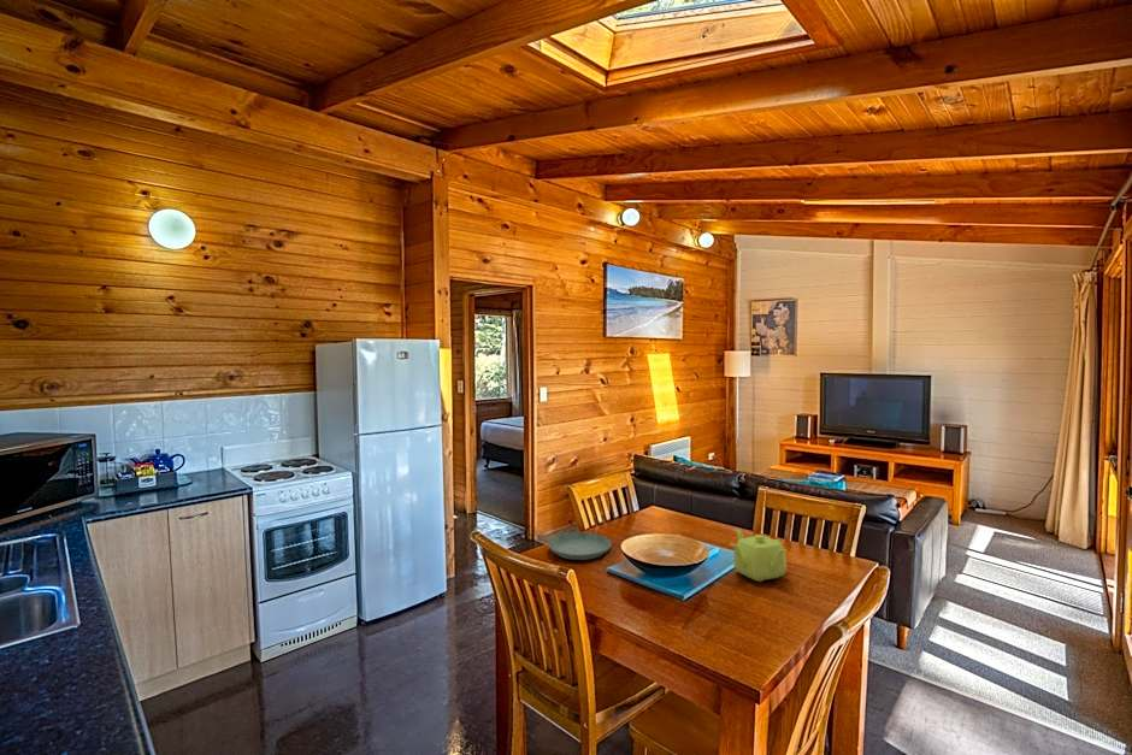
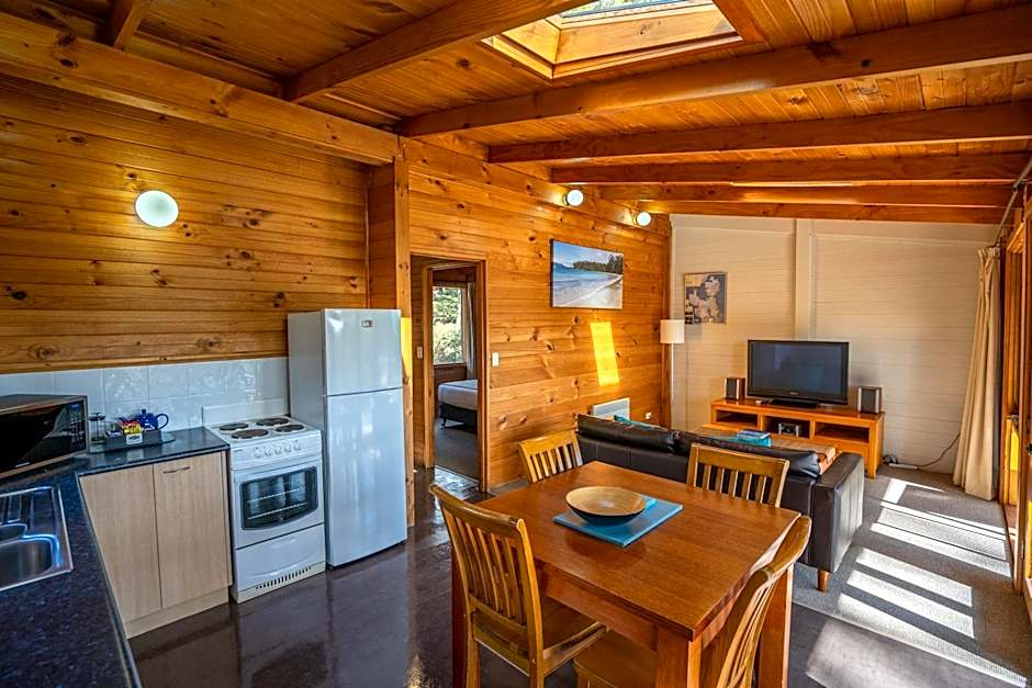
- teapot [729,527,788,583]
- saucer [547,531,613,561]
